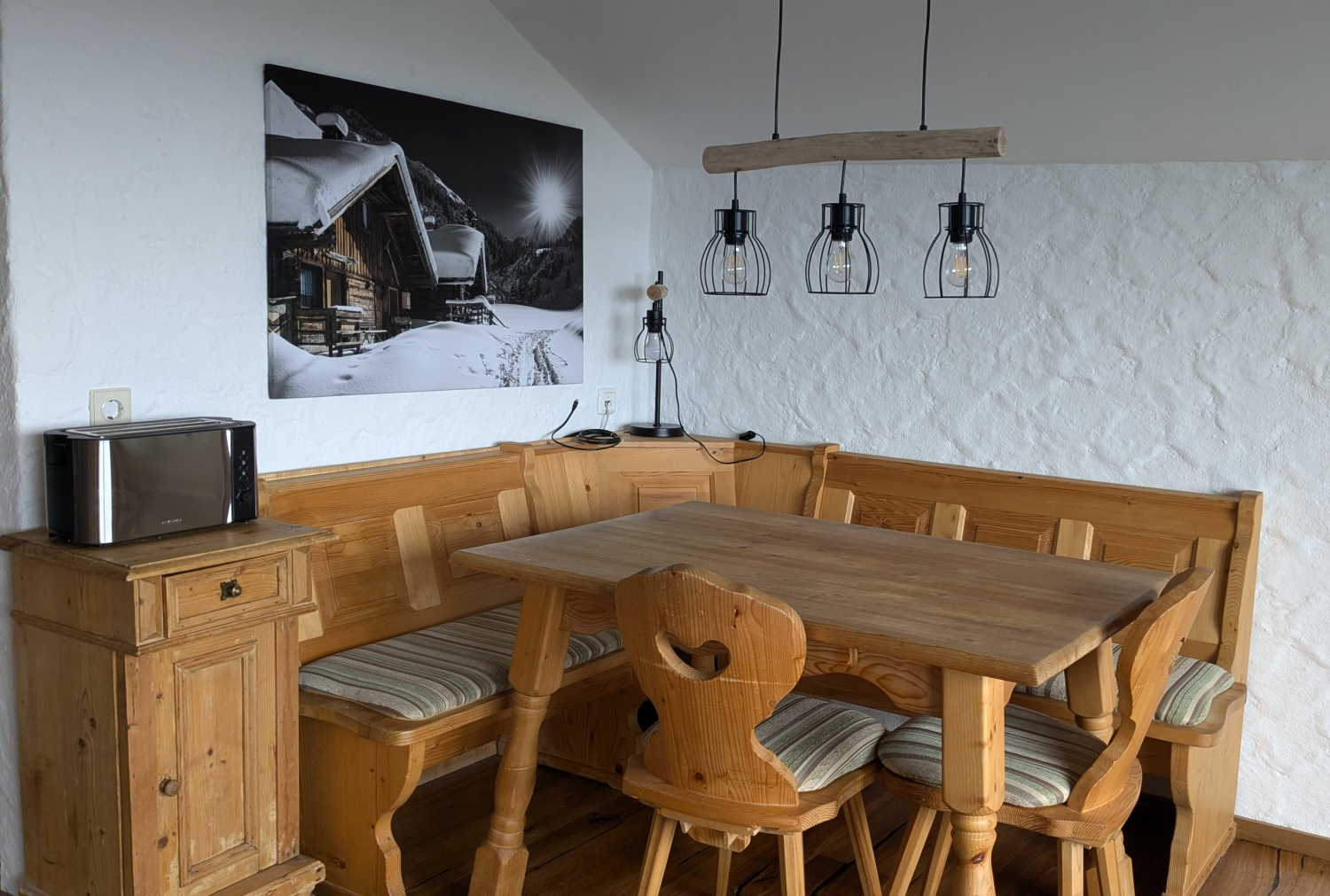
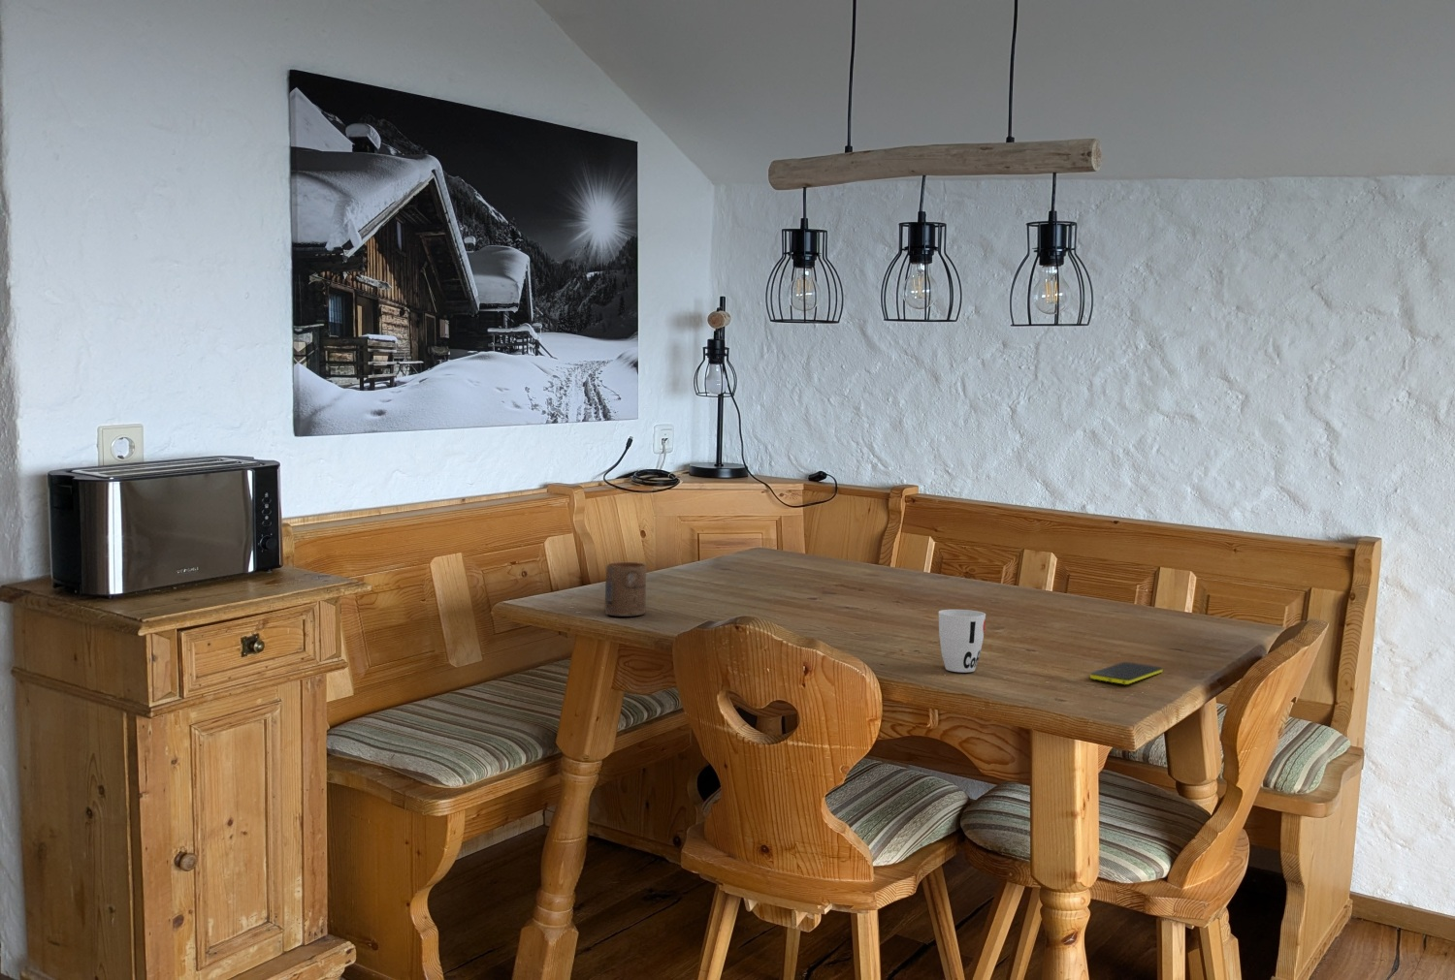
+ smartphone [1090,661,1163,686]
+ cup [938,609,987,673]
+ cup [604,561,647,618]
